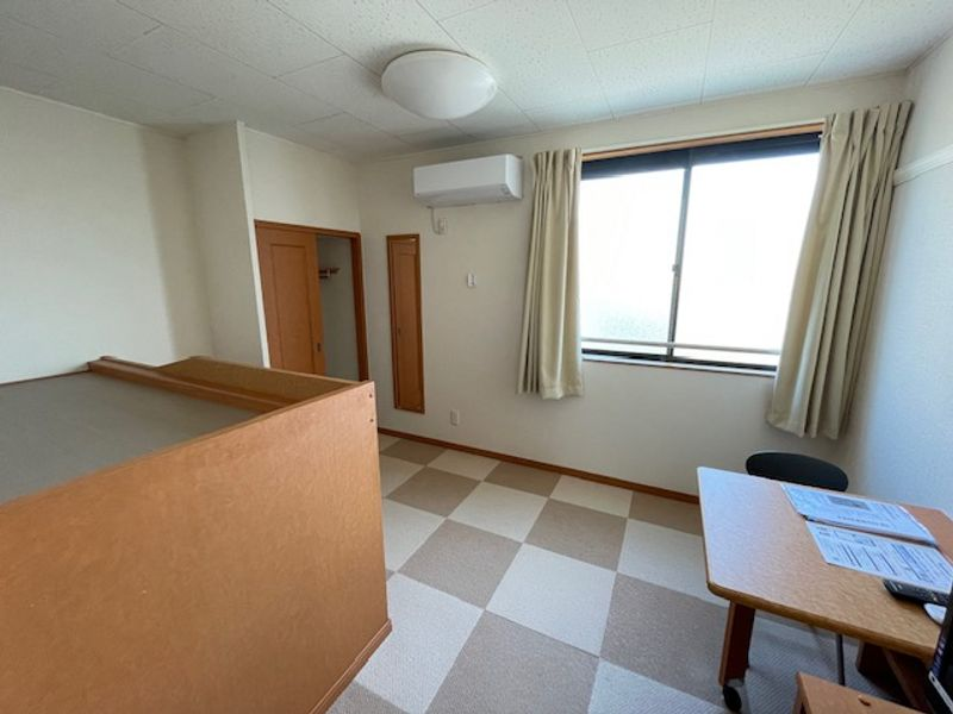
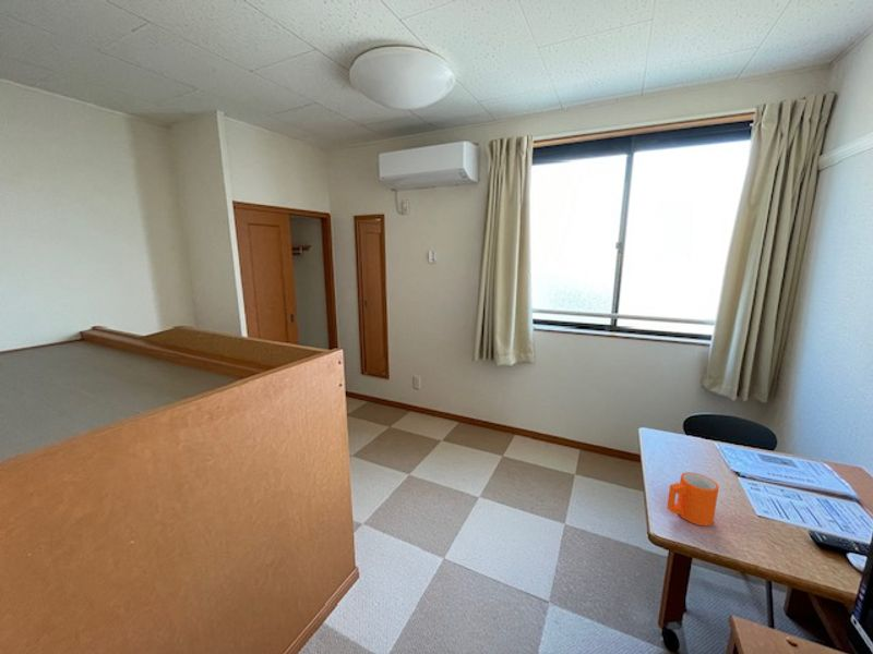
+ mug [666,471,720,528]
